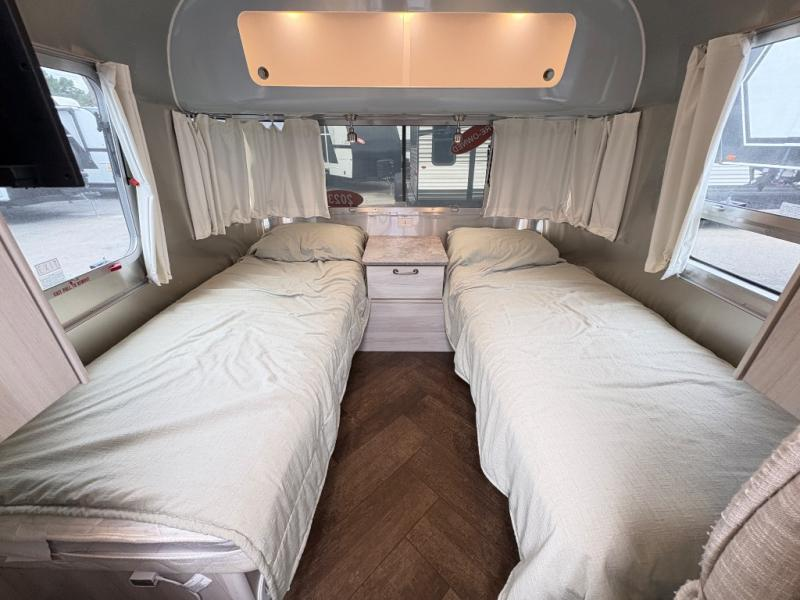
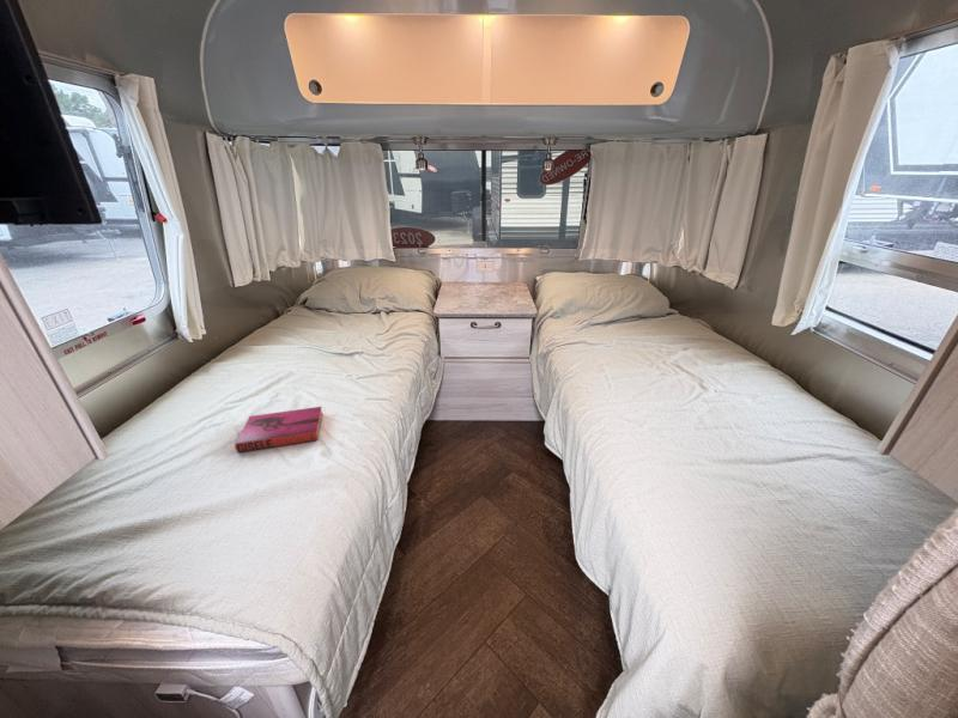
+ hardback book [234,406,325,454]
